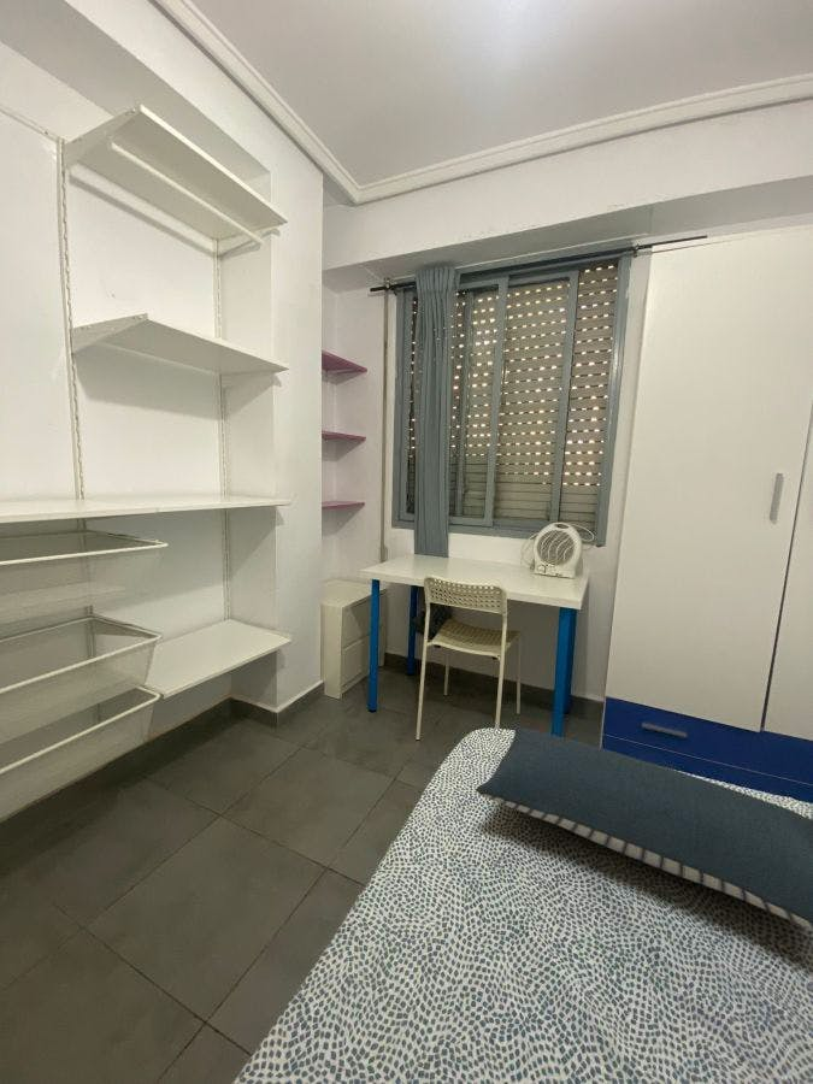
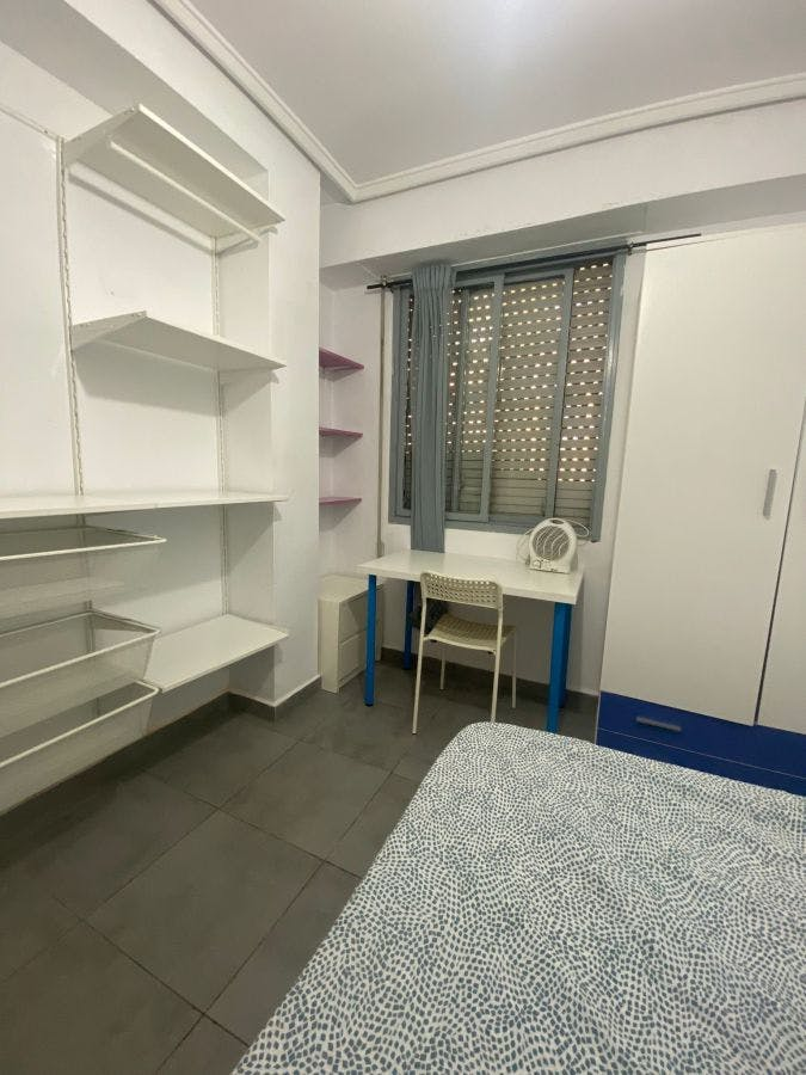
- pillow [475,725,813,931]
